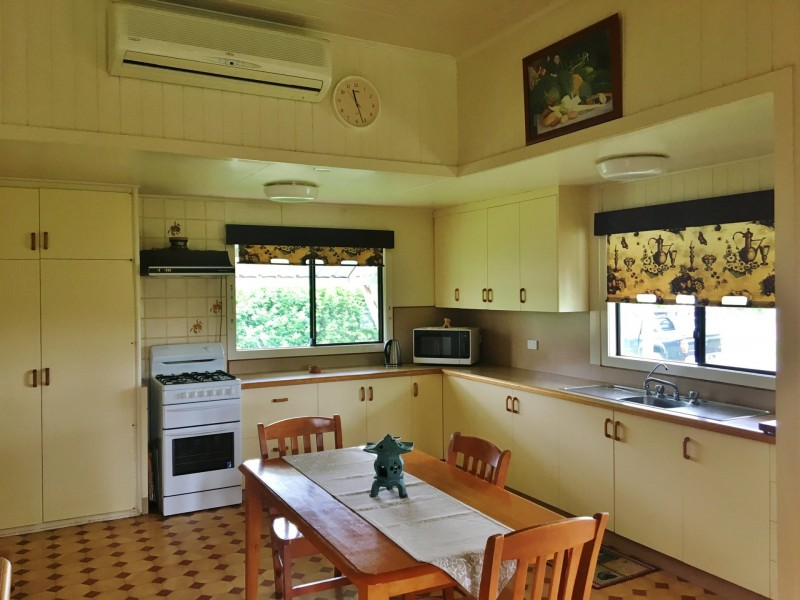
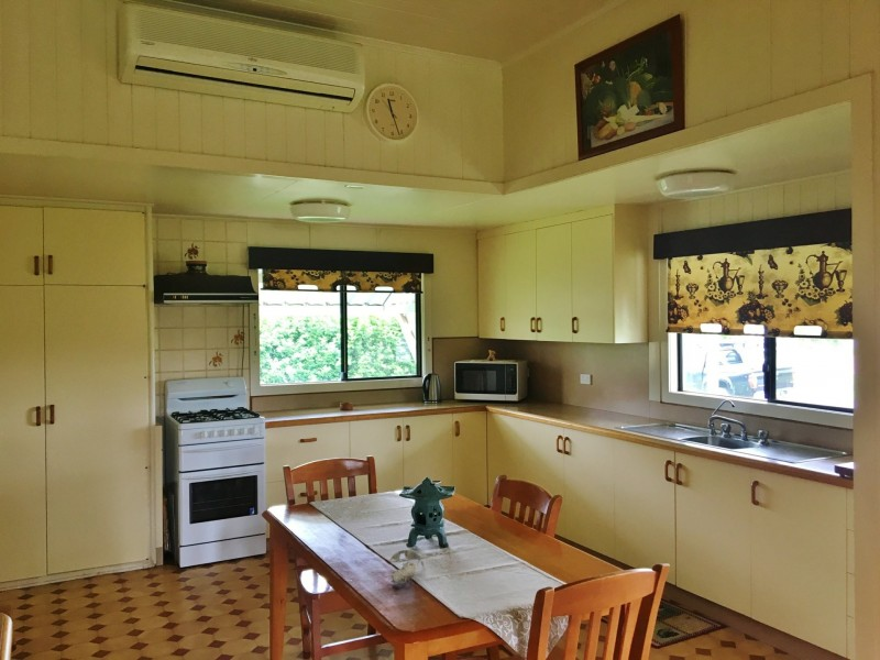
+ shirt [388,549,425,585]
